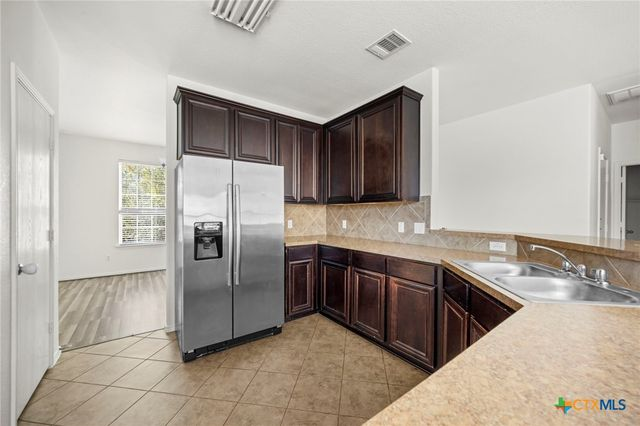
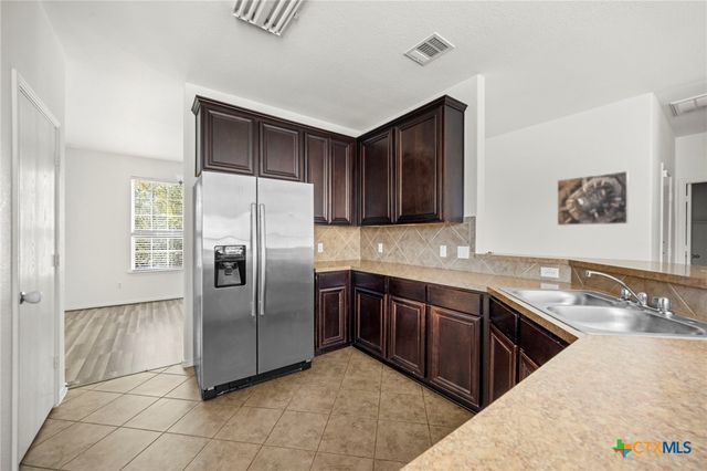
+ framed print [557,170,630,227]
